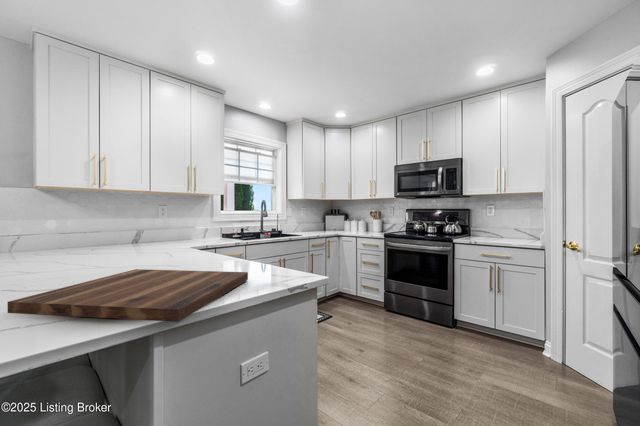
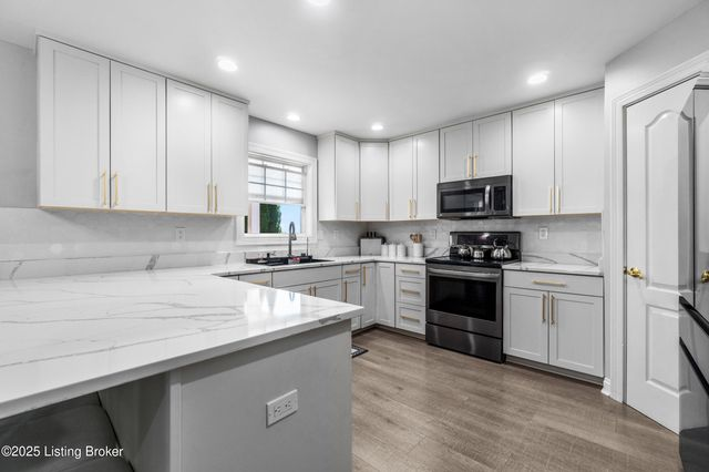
- cutting board [7,268,249,323]
